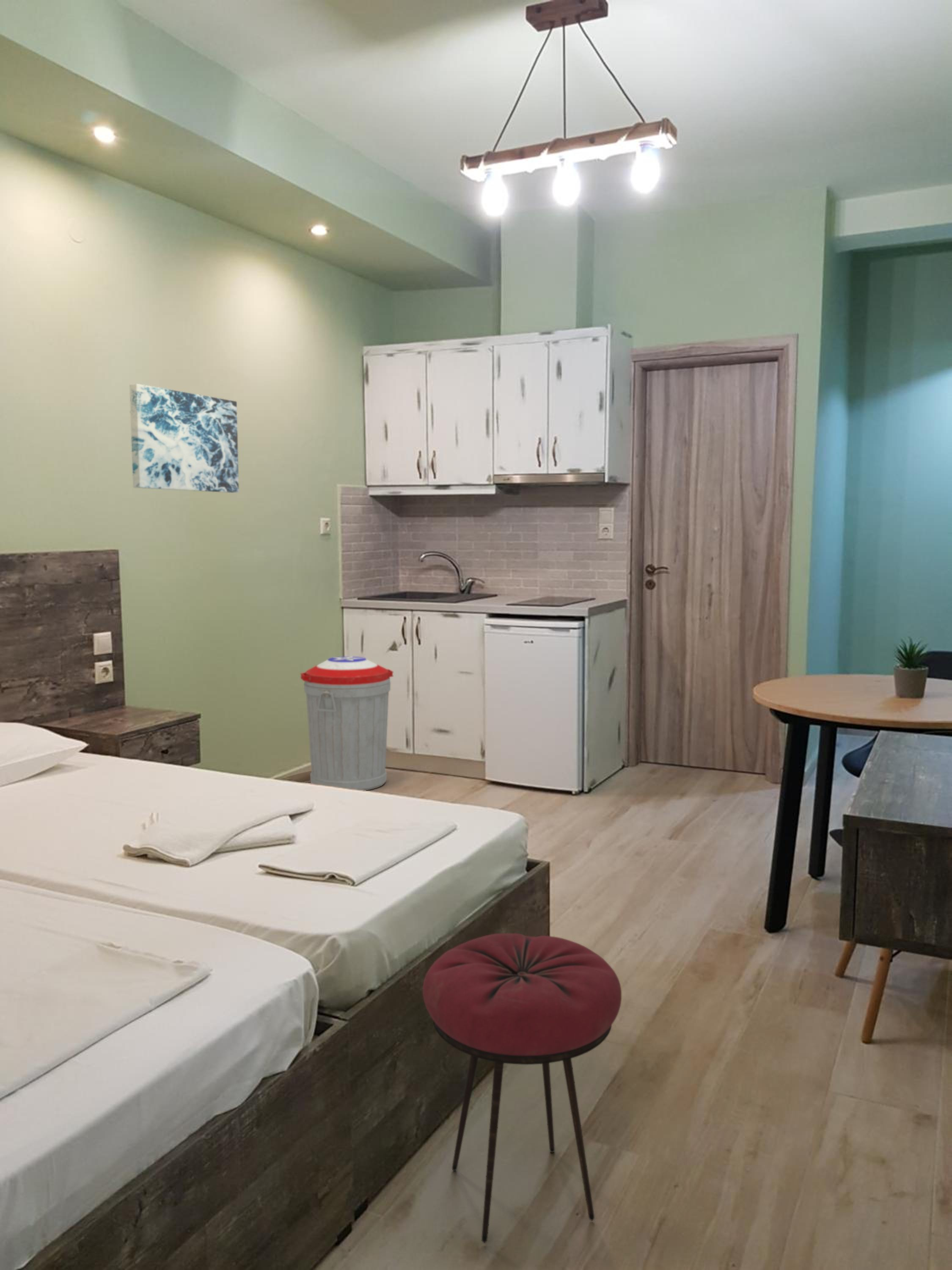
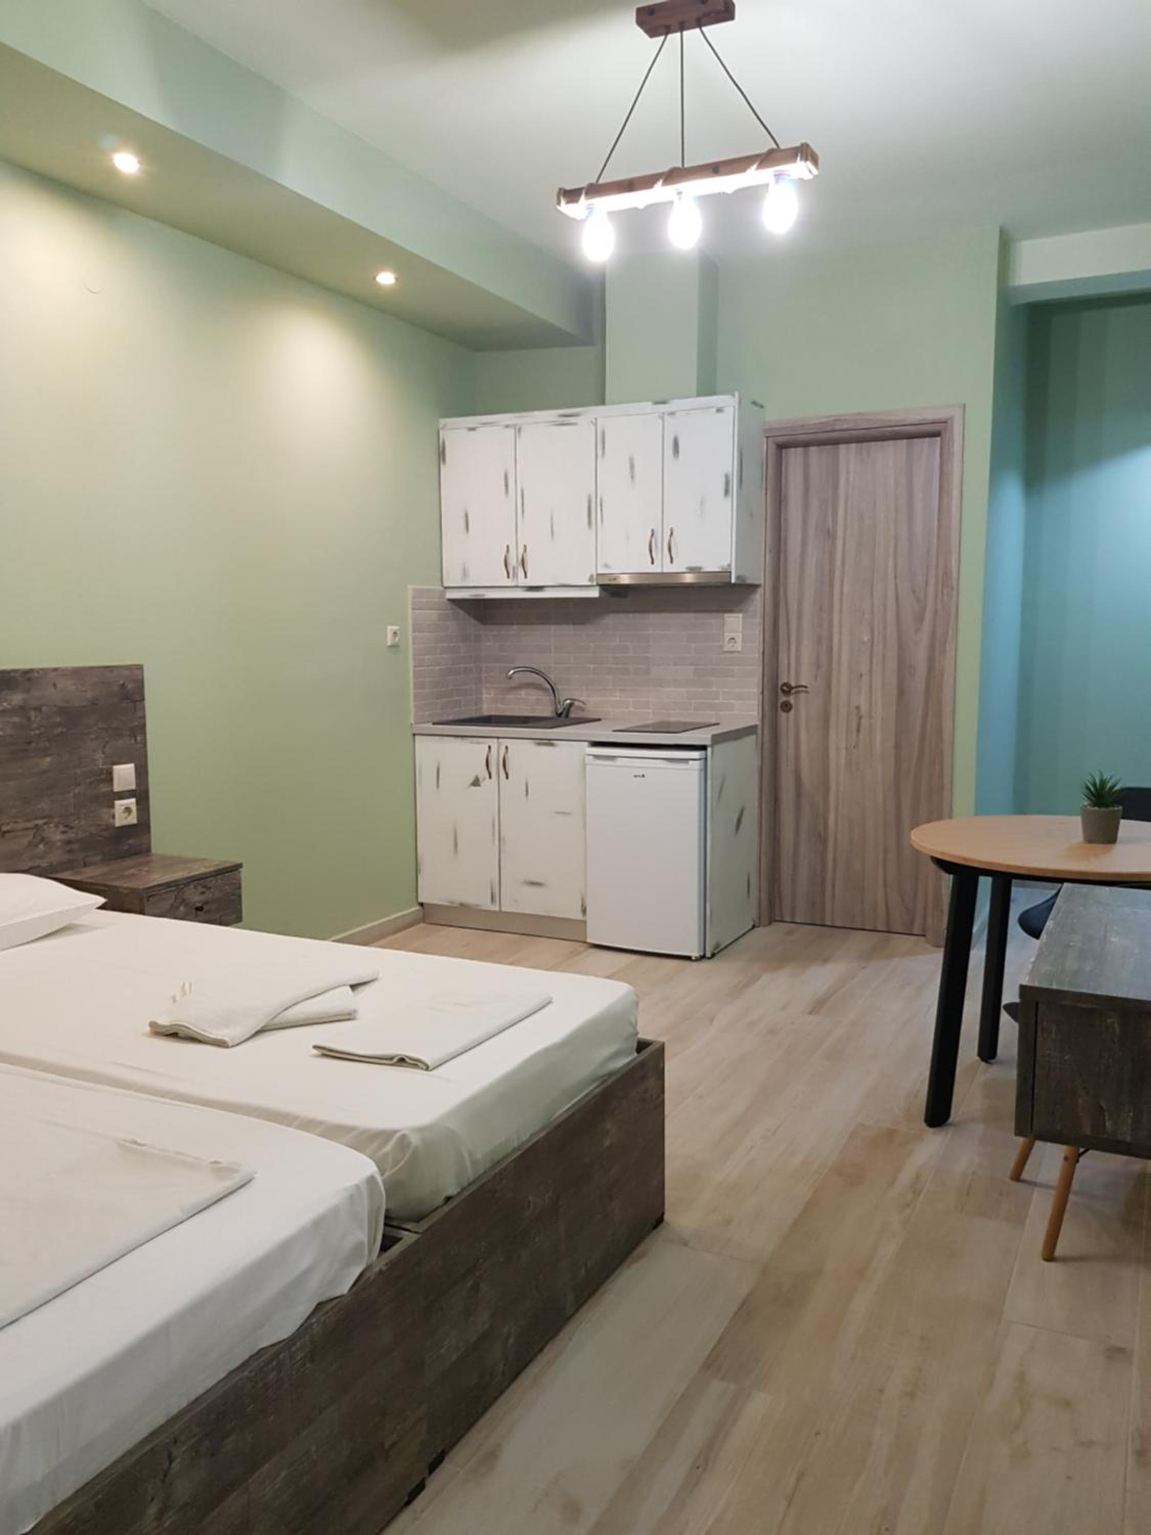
- wall art [129,384,239,493]
- stool [422,933,622,1243]
- trash can [300,656,393,791]
